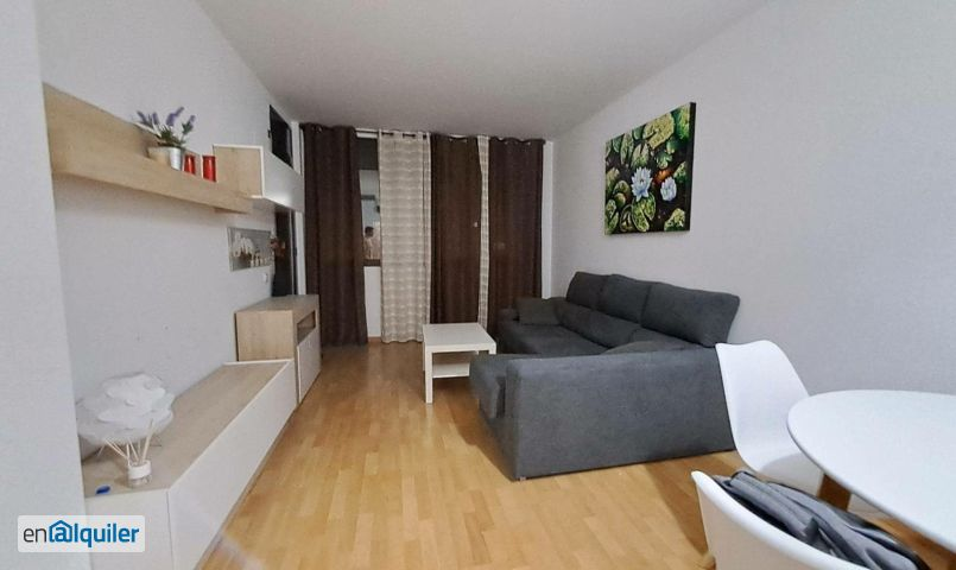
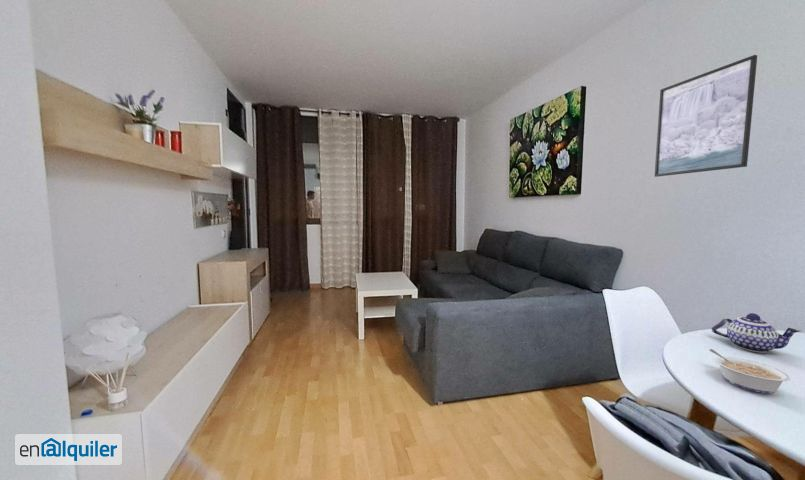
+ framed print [654,54,758,178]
+ legume [709,348,791,394]
+ teapot [711,312,801,354]
